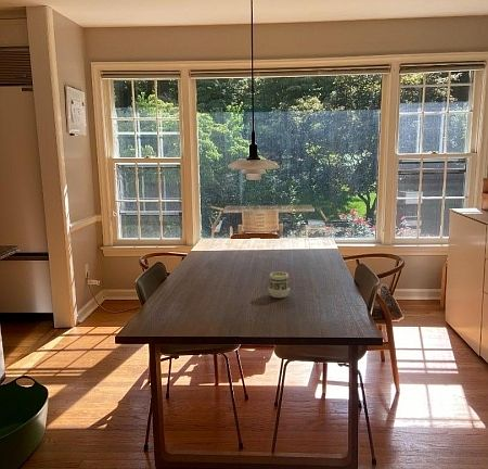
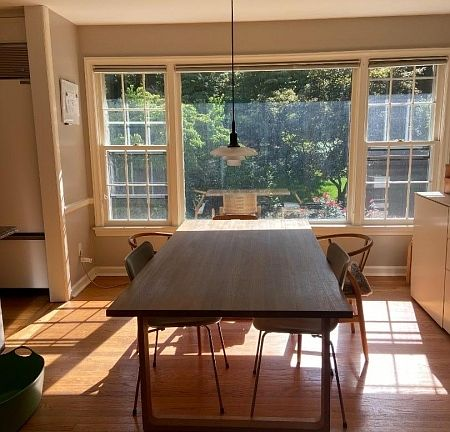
- cup [268,270,291,299]
